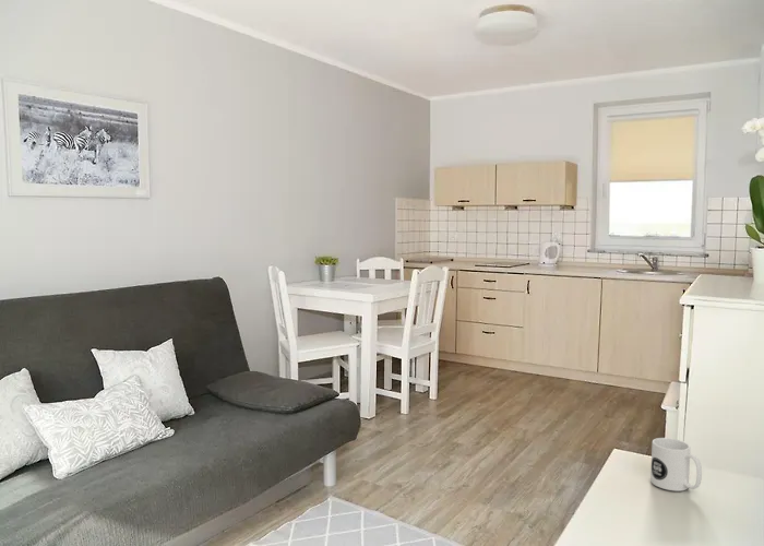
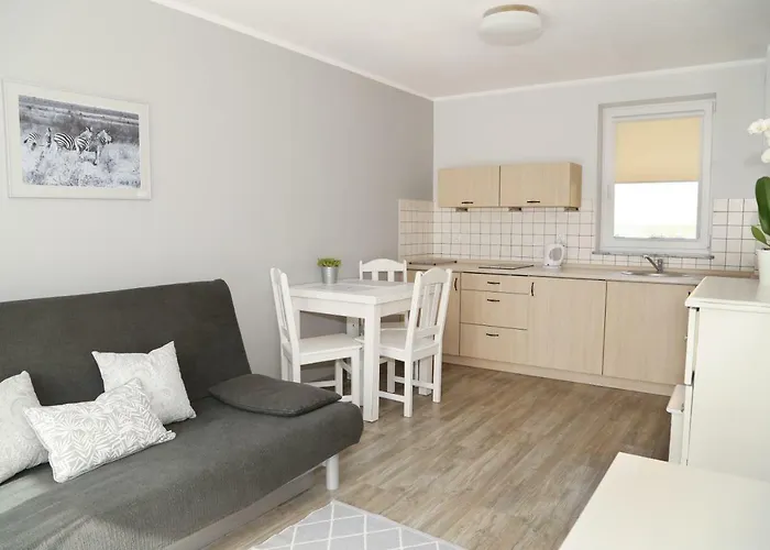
- mug [649,437,703,492]
